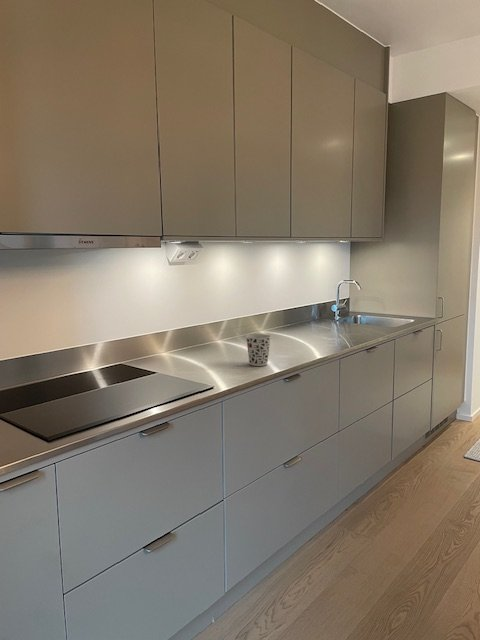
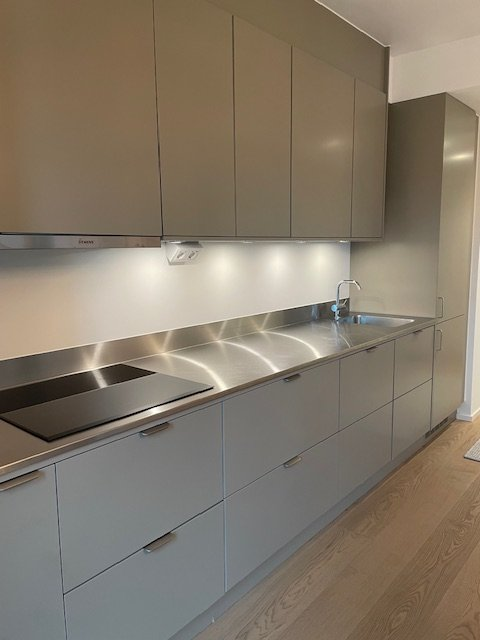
- cup [245,333,272,367]
